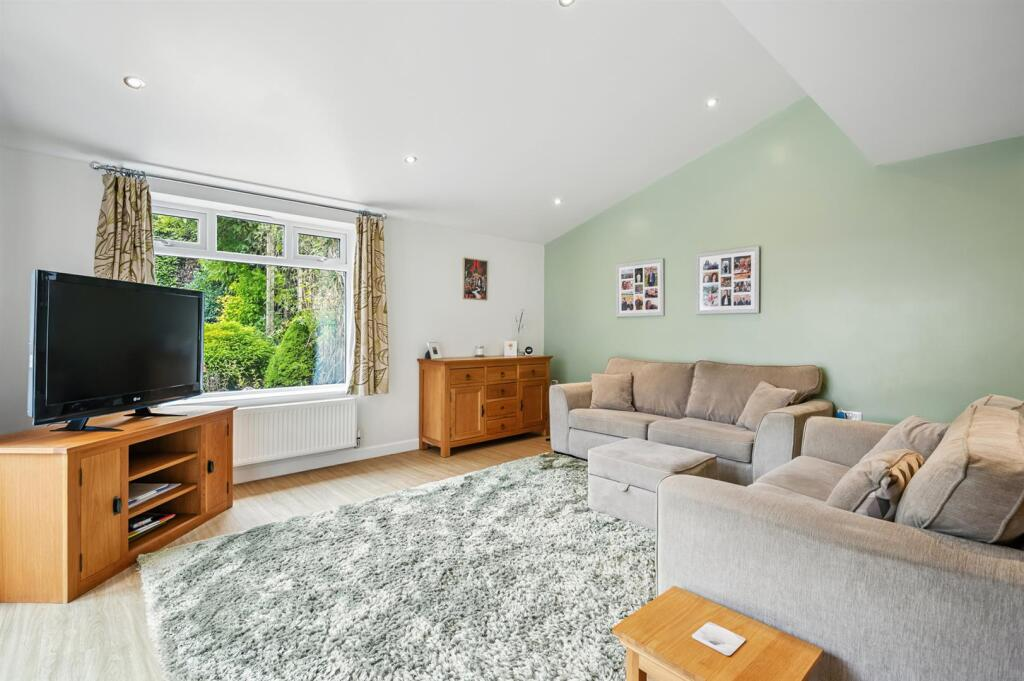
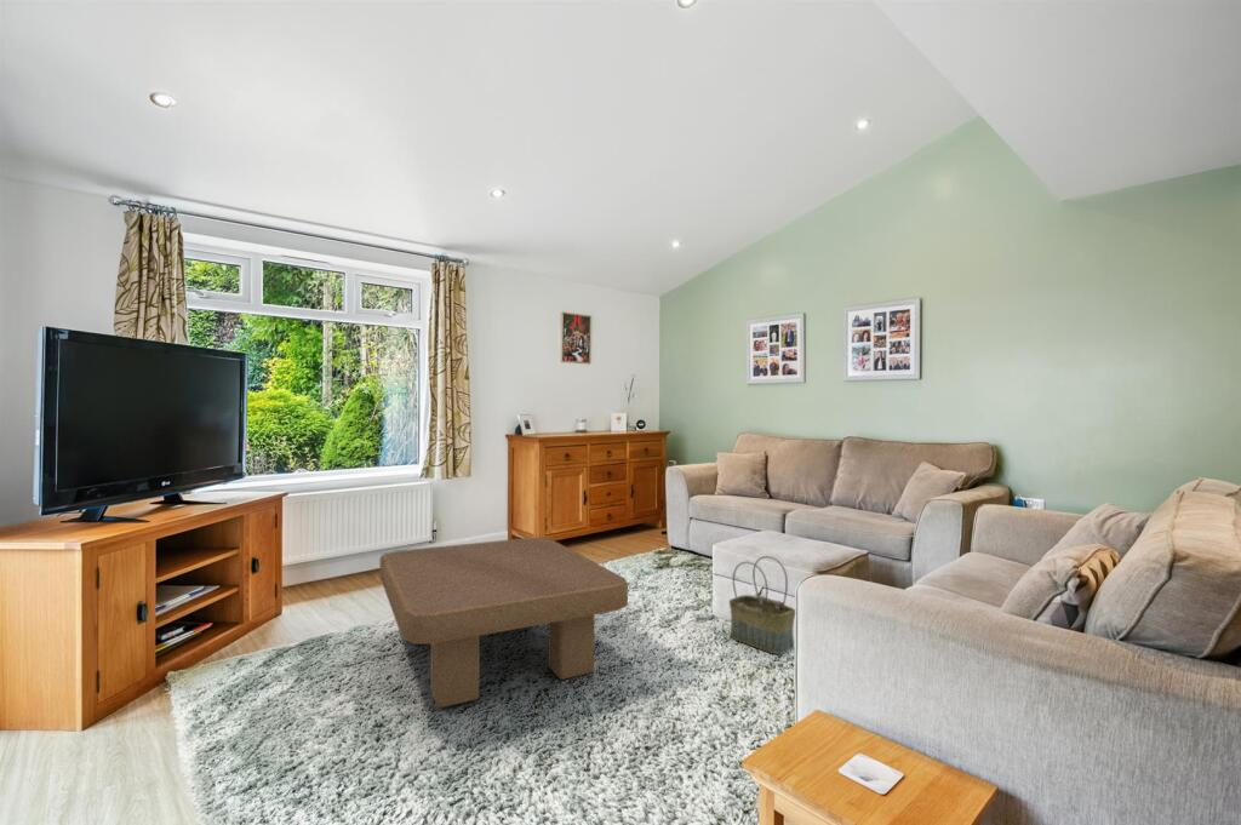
+ coffee table [378,537,629,709]
+ basket [728,555,796,655]
